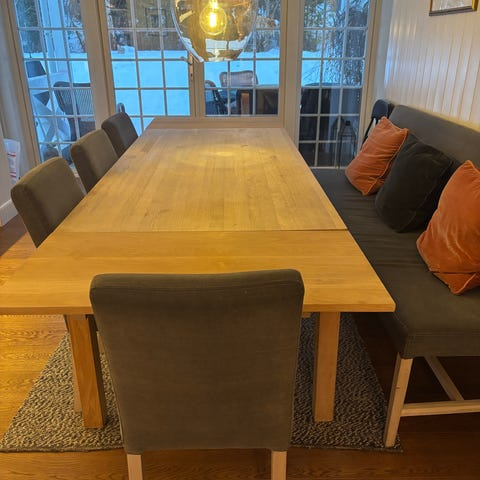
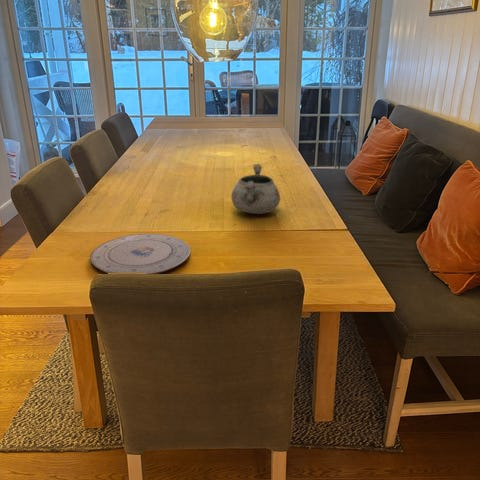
+ plate [89,233,191,275]
+ decorative bowl [230,163,281,215]
